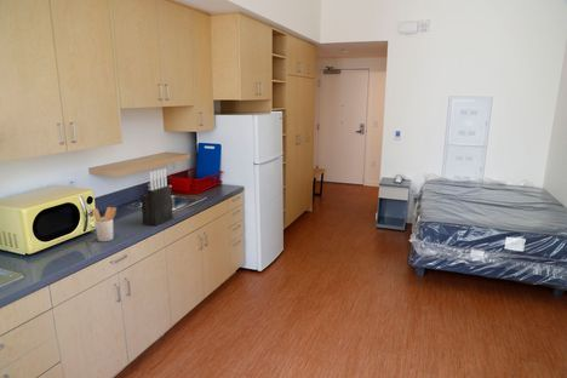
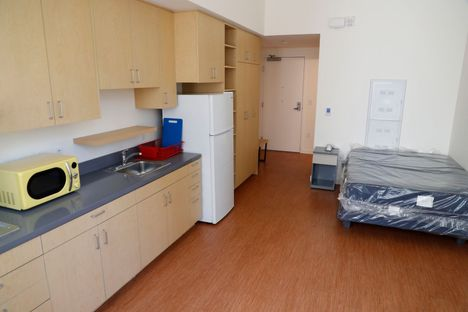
- knife block [139,167,174,227]
- utensil holder [91,206,118,242]
